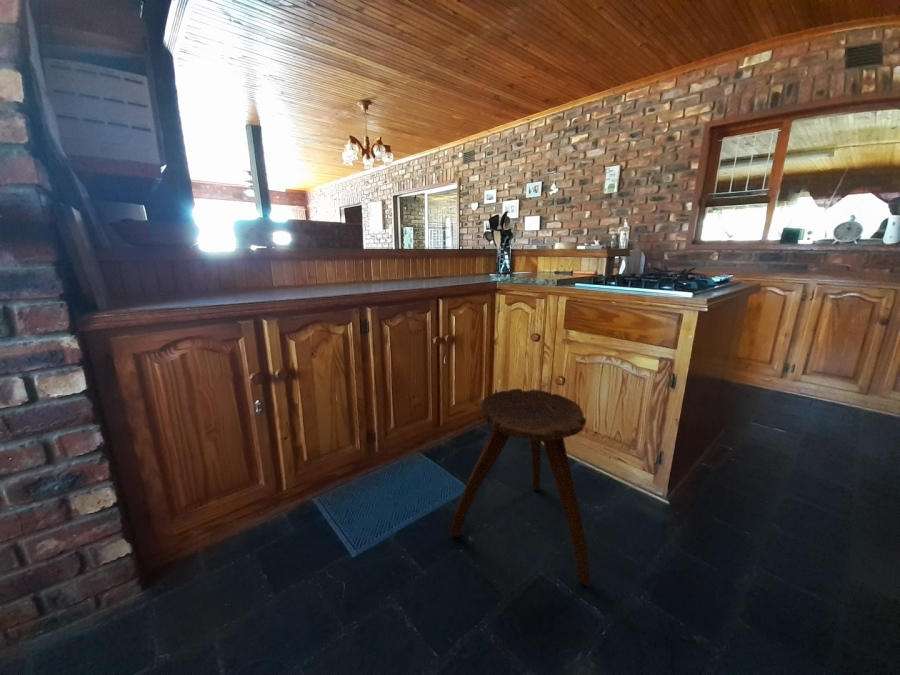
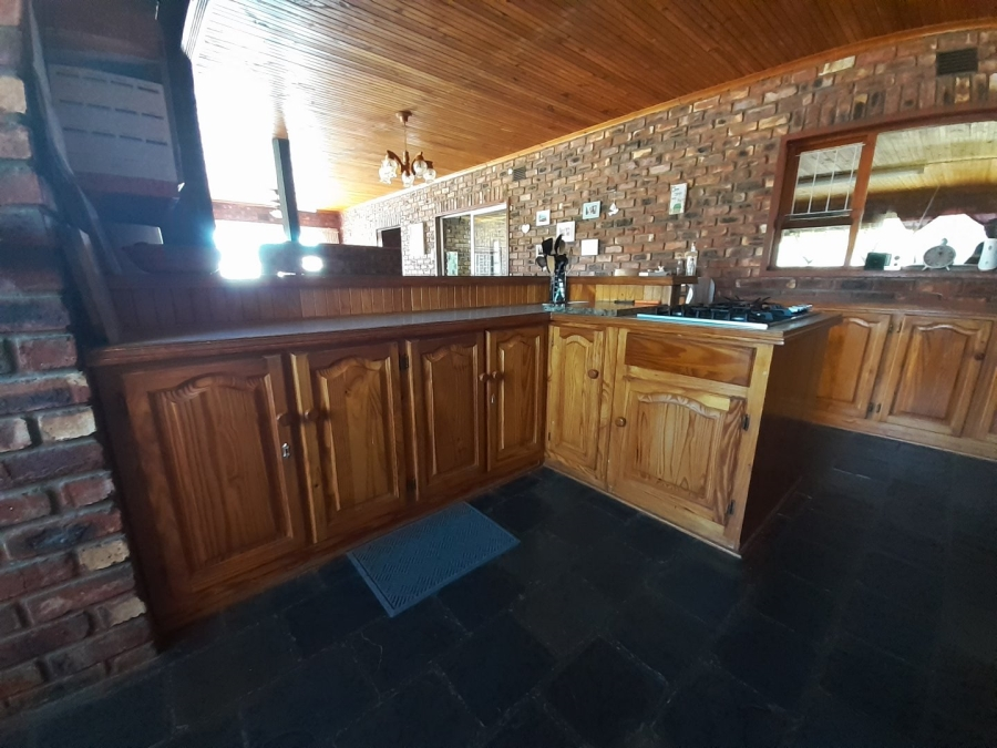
- stool [450,388,591,588]
